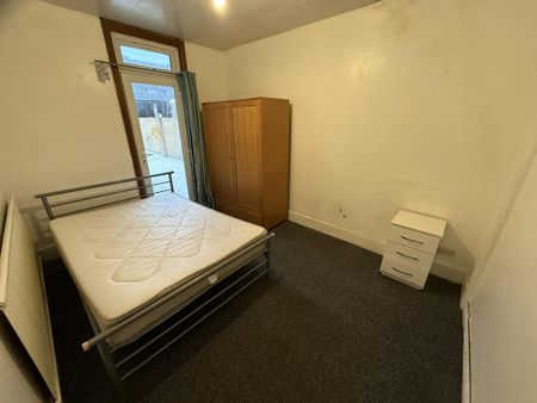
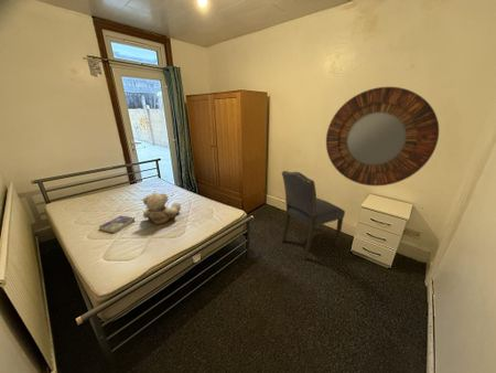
+ chair [280,170,346,260]
+ teddy bear [142,192,182,225]
+ book [98,215,136,234]
+ home mirror [325,86,440,186]
